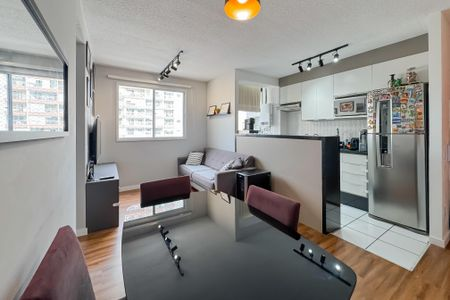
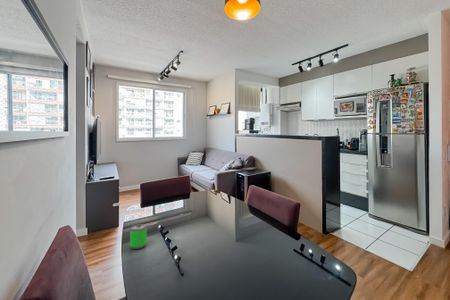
+ soda can [129,223,148,250]
